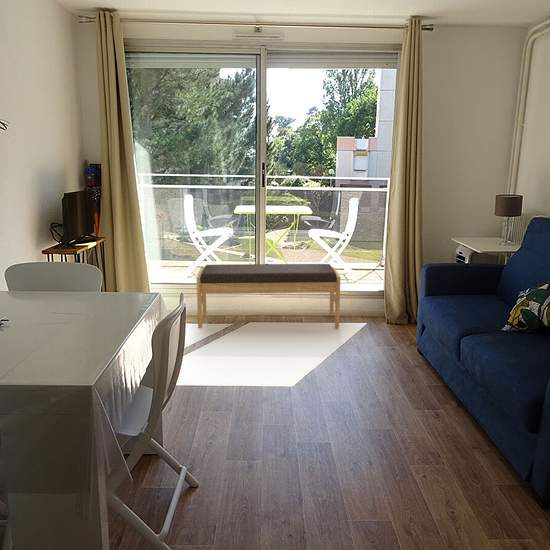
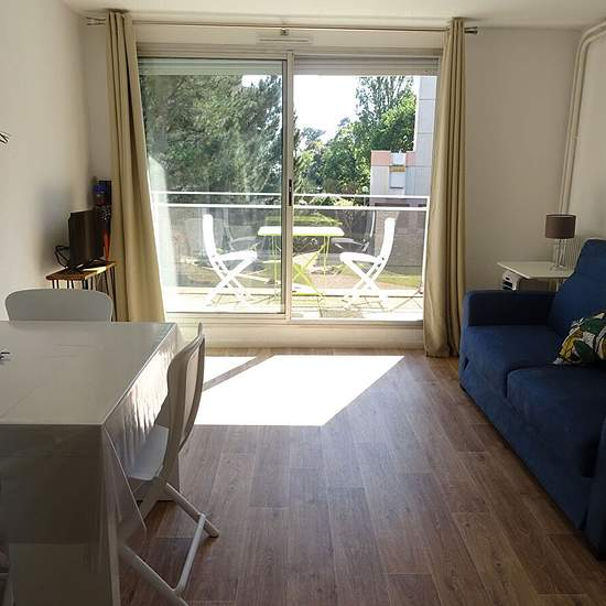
- bench [196,263,341,329]
